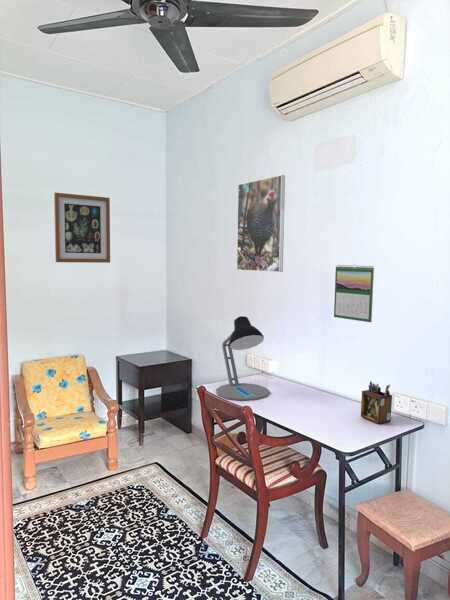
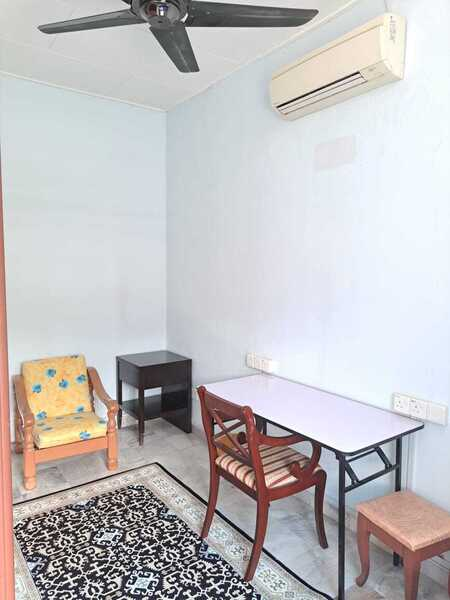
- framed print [236,174,286,273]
- wall art [53,192,111,264]
- desk lamp [215,315,271,402]
- desk organizer [360,380,393,425]
- calendar [333,264,375,323]
